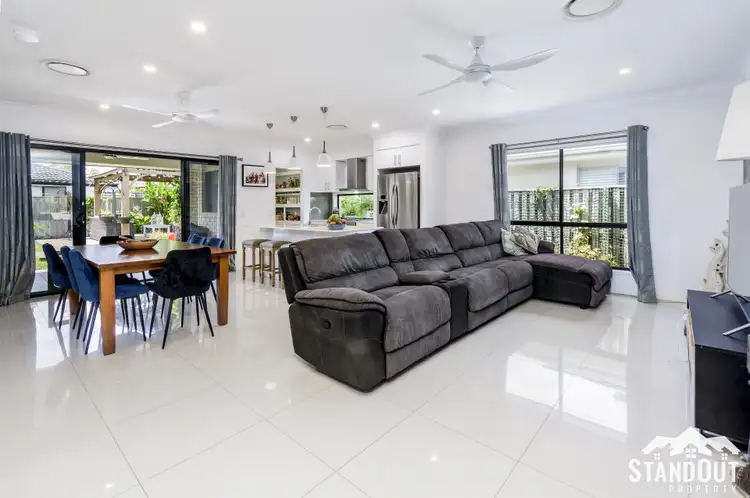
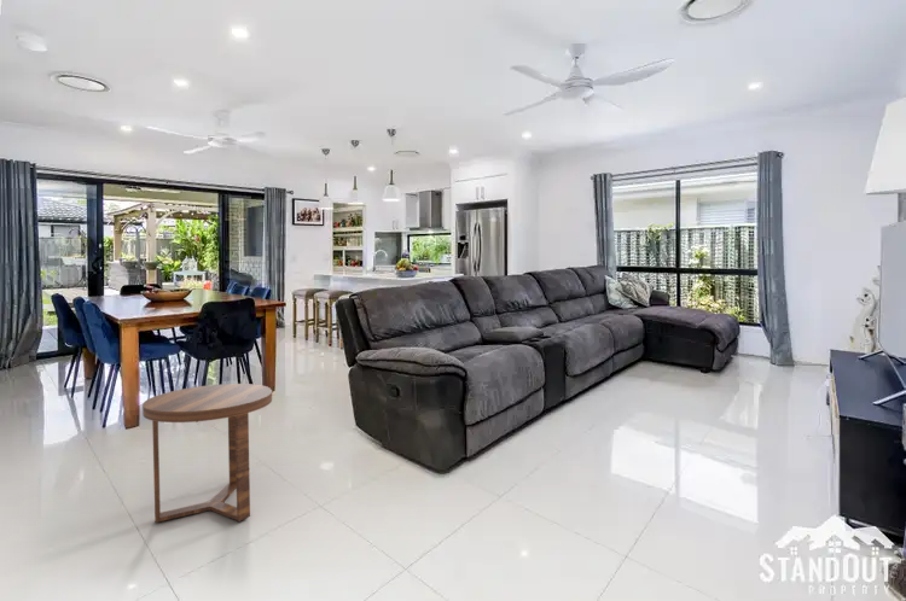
+ side table [141,383,273,524]
